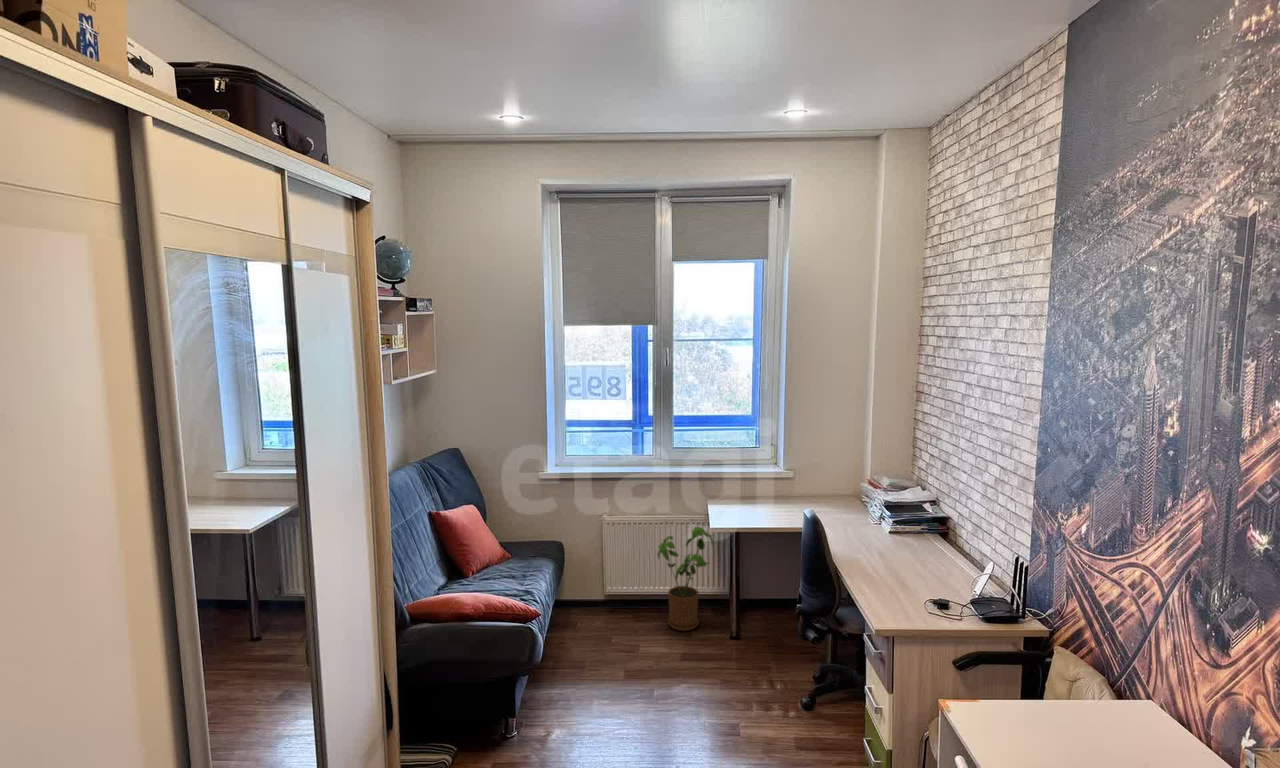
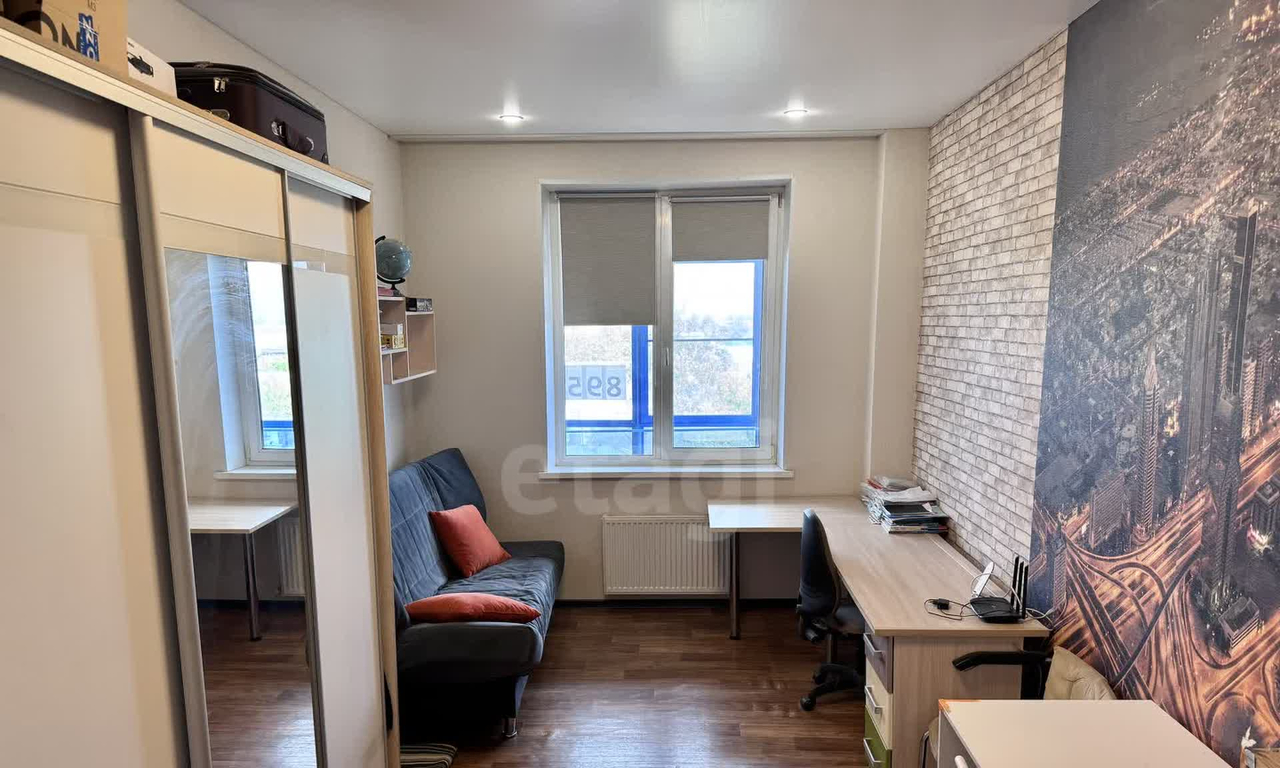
- house plant [656,525,715,632]
